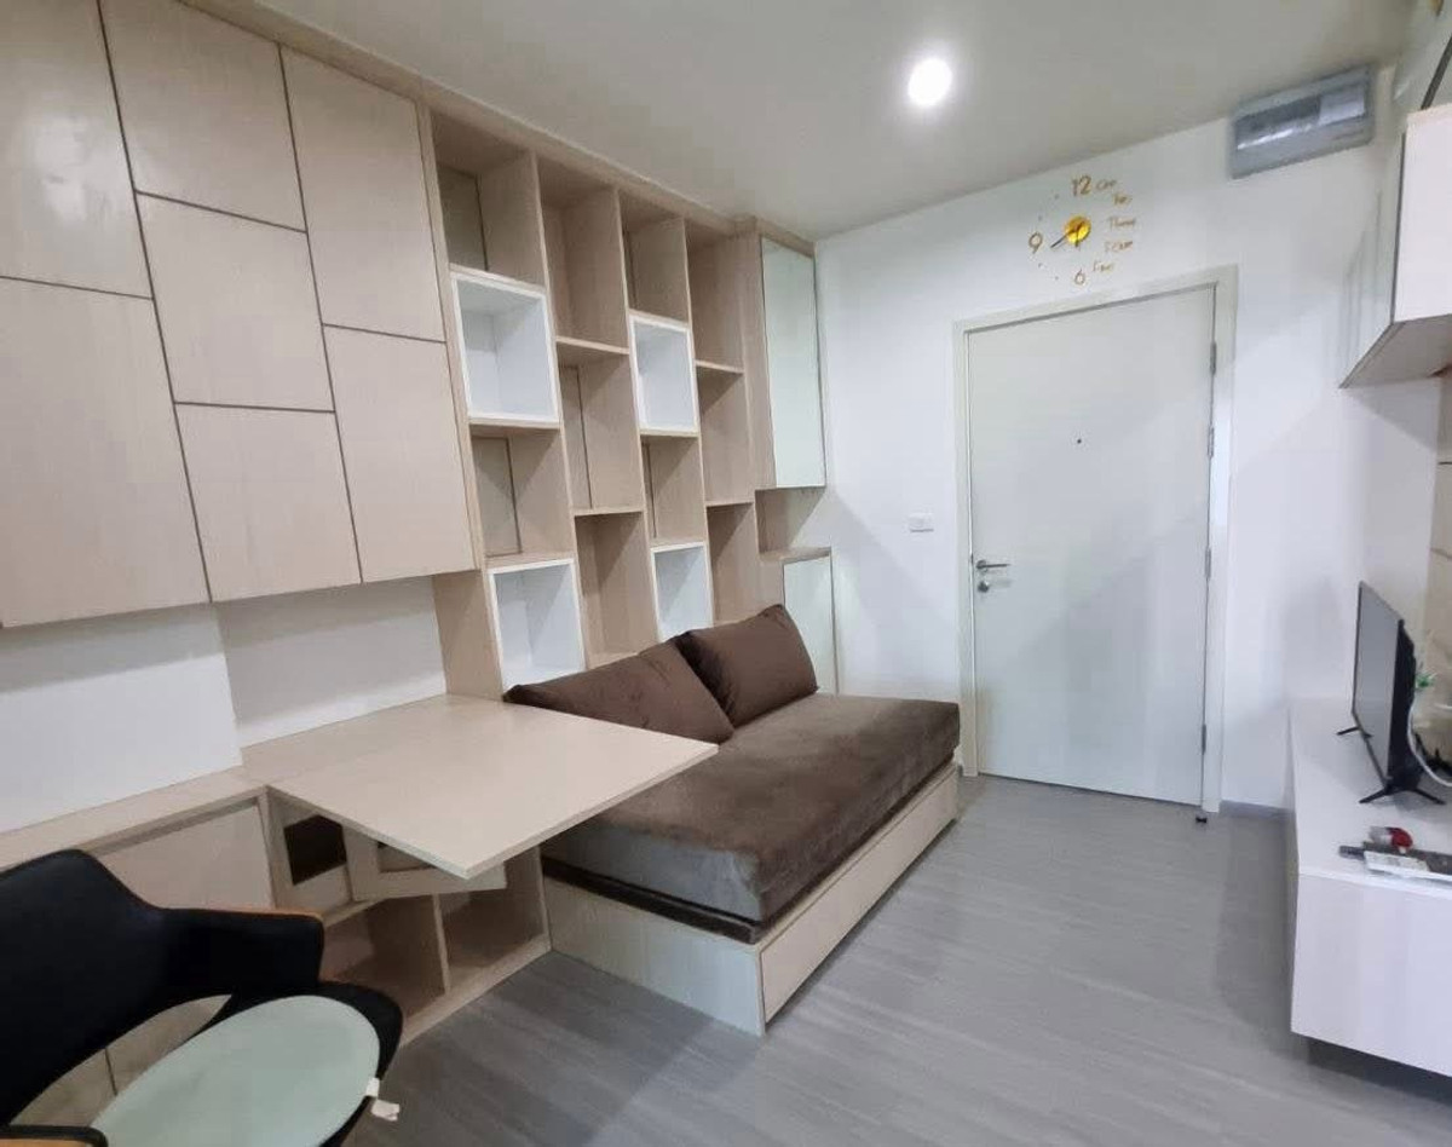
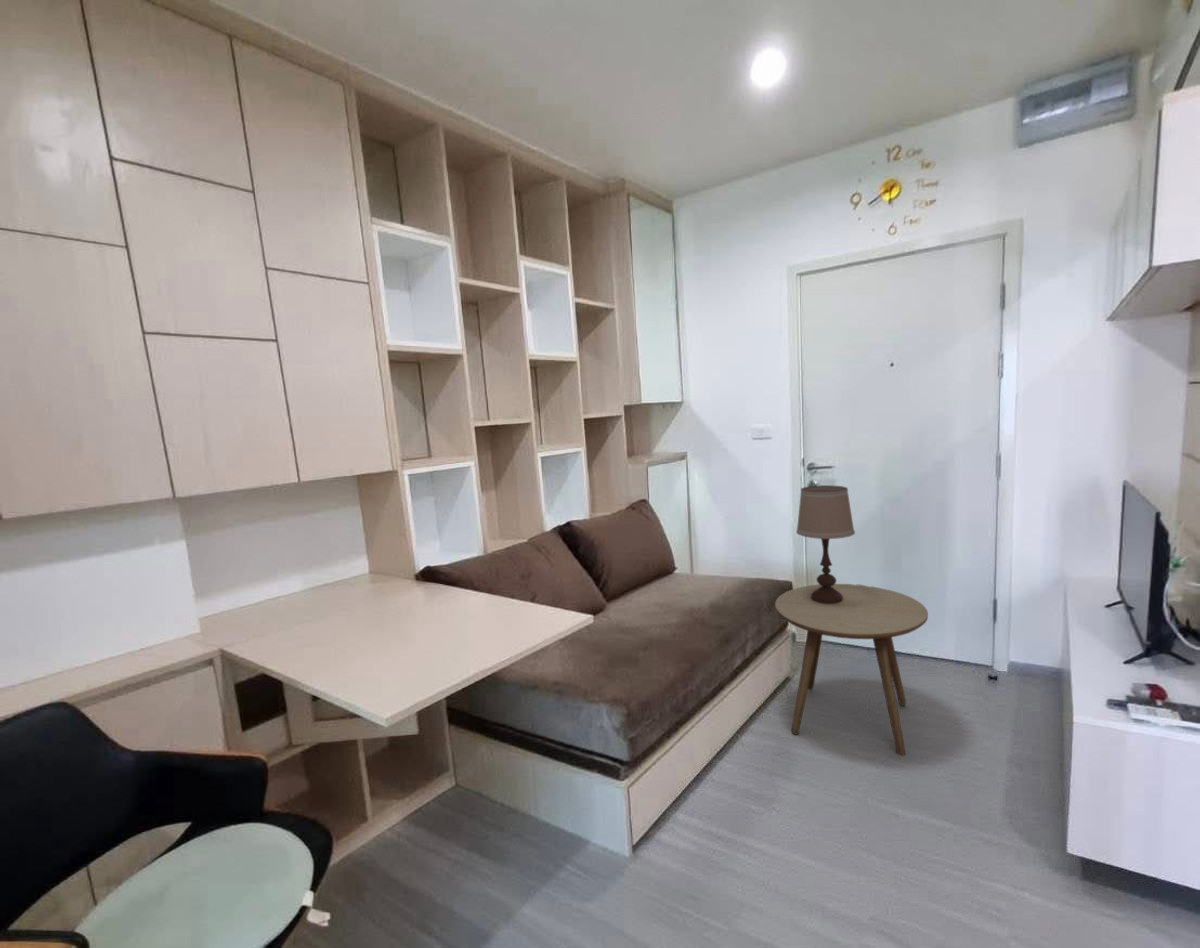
+ side table [774,583,929,756]
+ table lamp [795,484,856,604]
